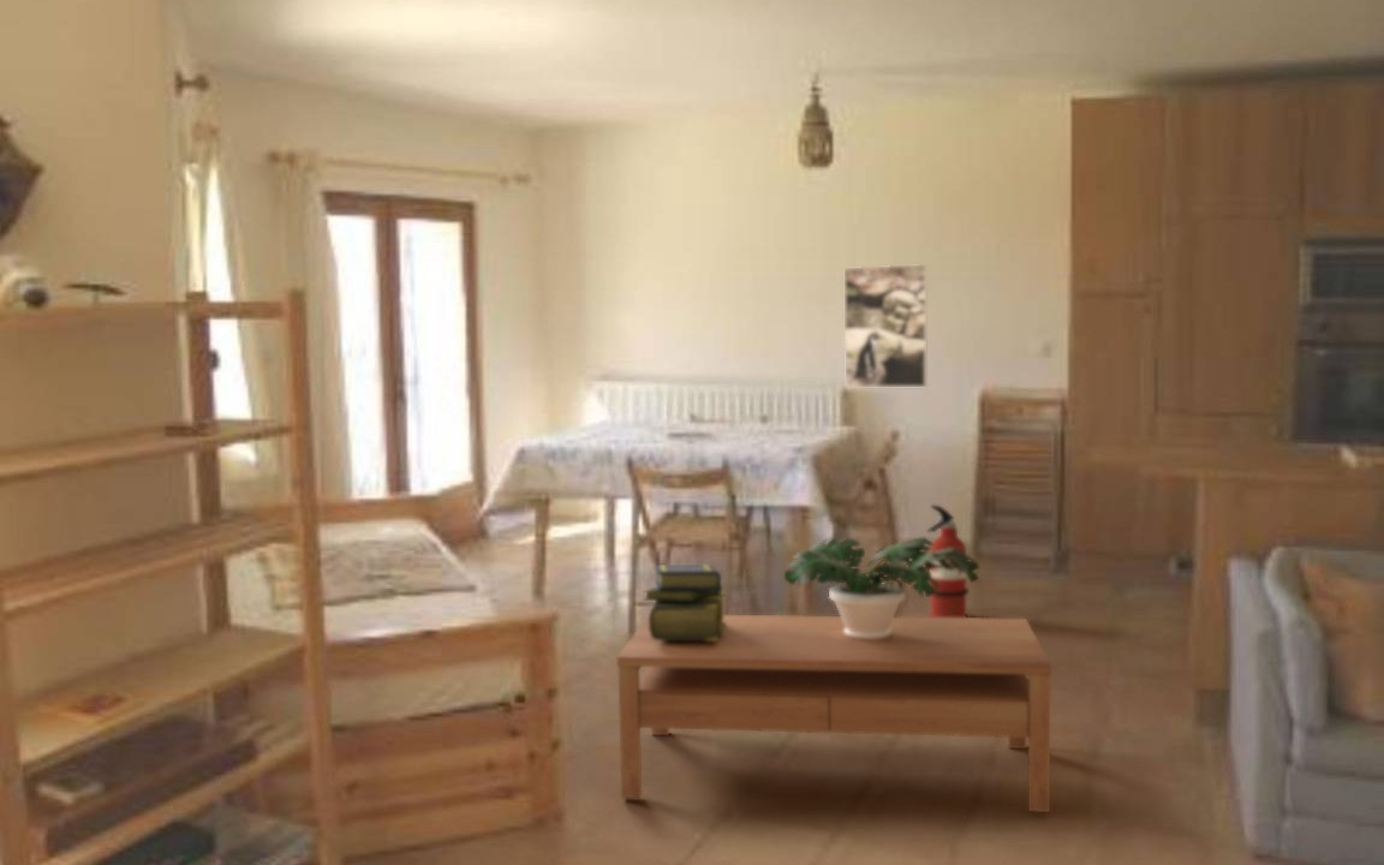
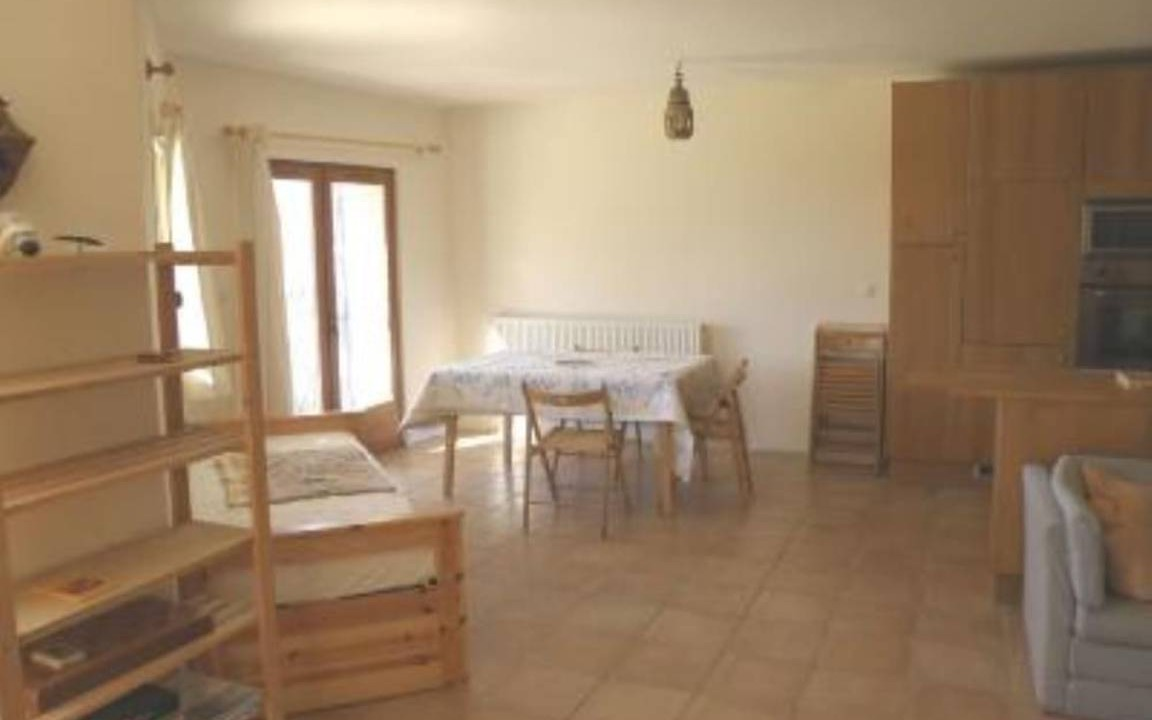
- stack of books [642,563,727,640]
- potted plant [783,536,980,639]
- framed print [843,263,929,388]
- fire extinguisher [925,503,970,618]
- coffee table [616,614,1052,813]
